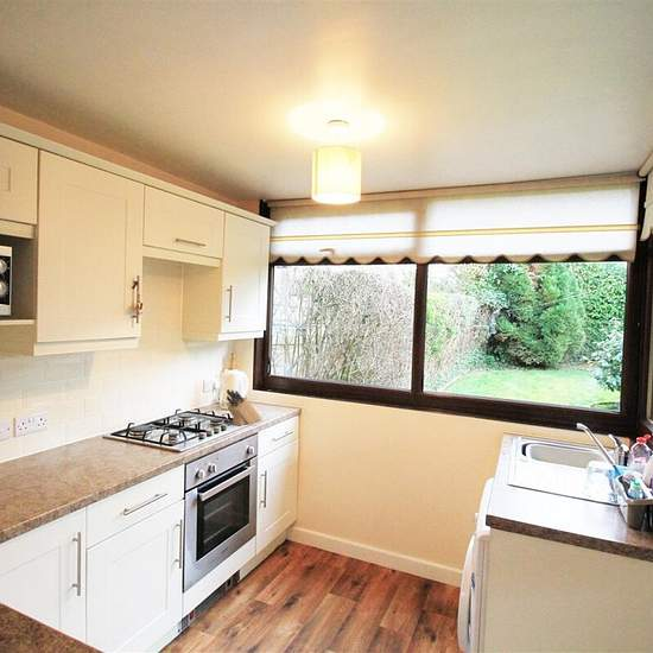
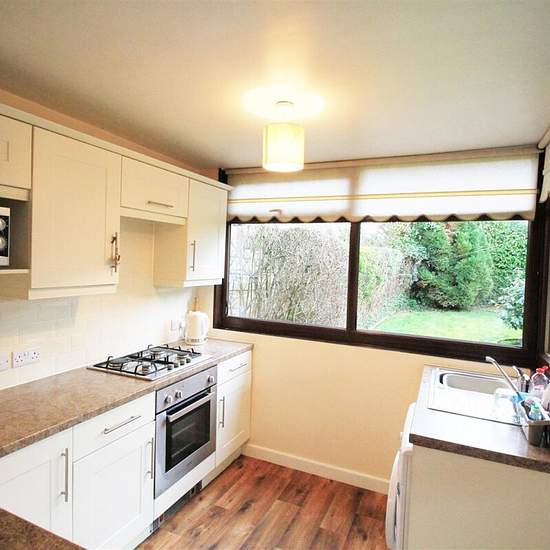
- knife block [226,388,262,426]
